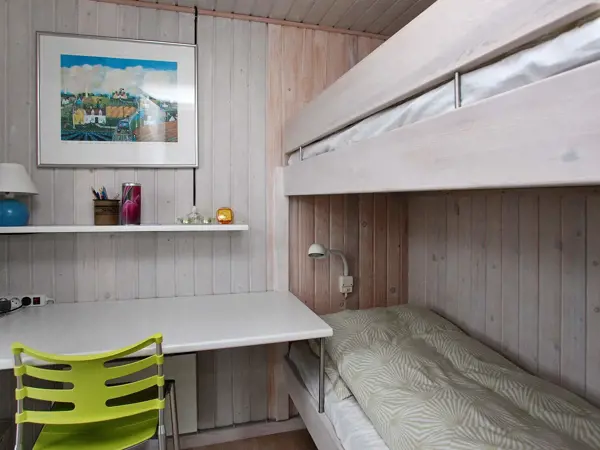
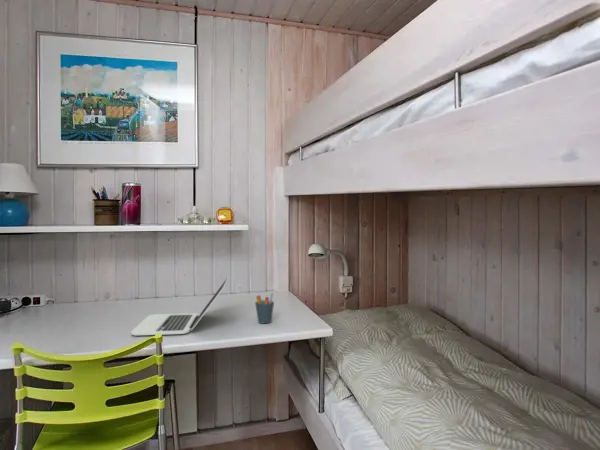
+ pen holder [254,292,275,324]
+ laptop [130,275,230,336]
